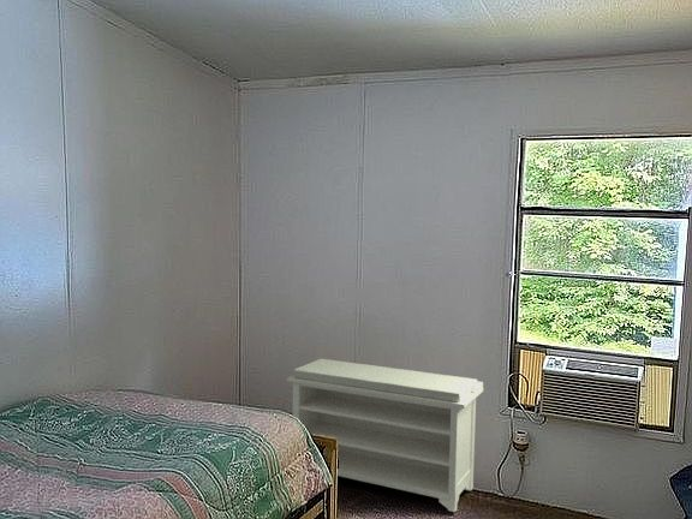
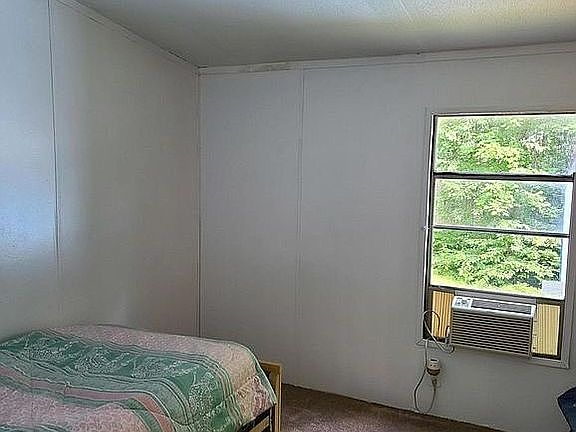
- bench [286,358,484,513]
